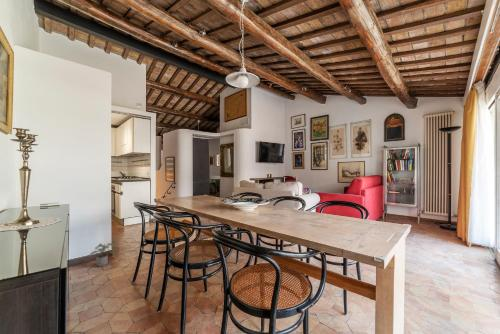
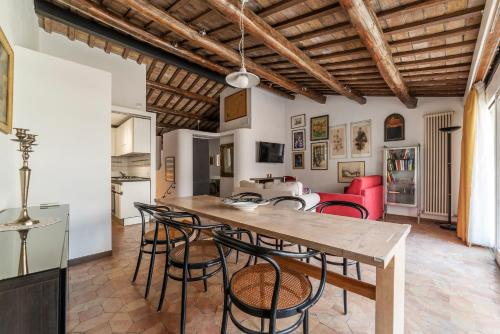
- potted plant [88,242,120,268]
